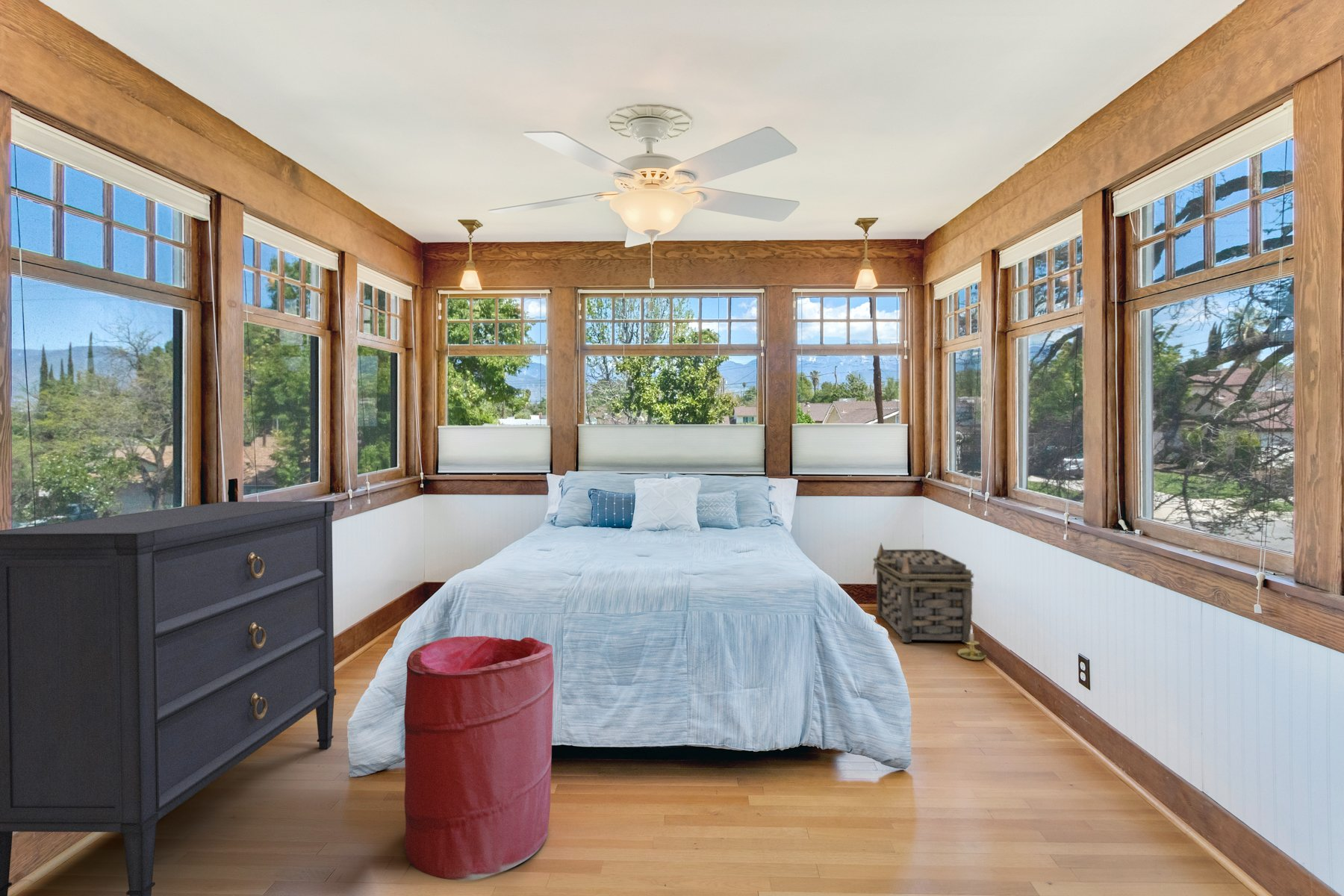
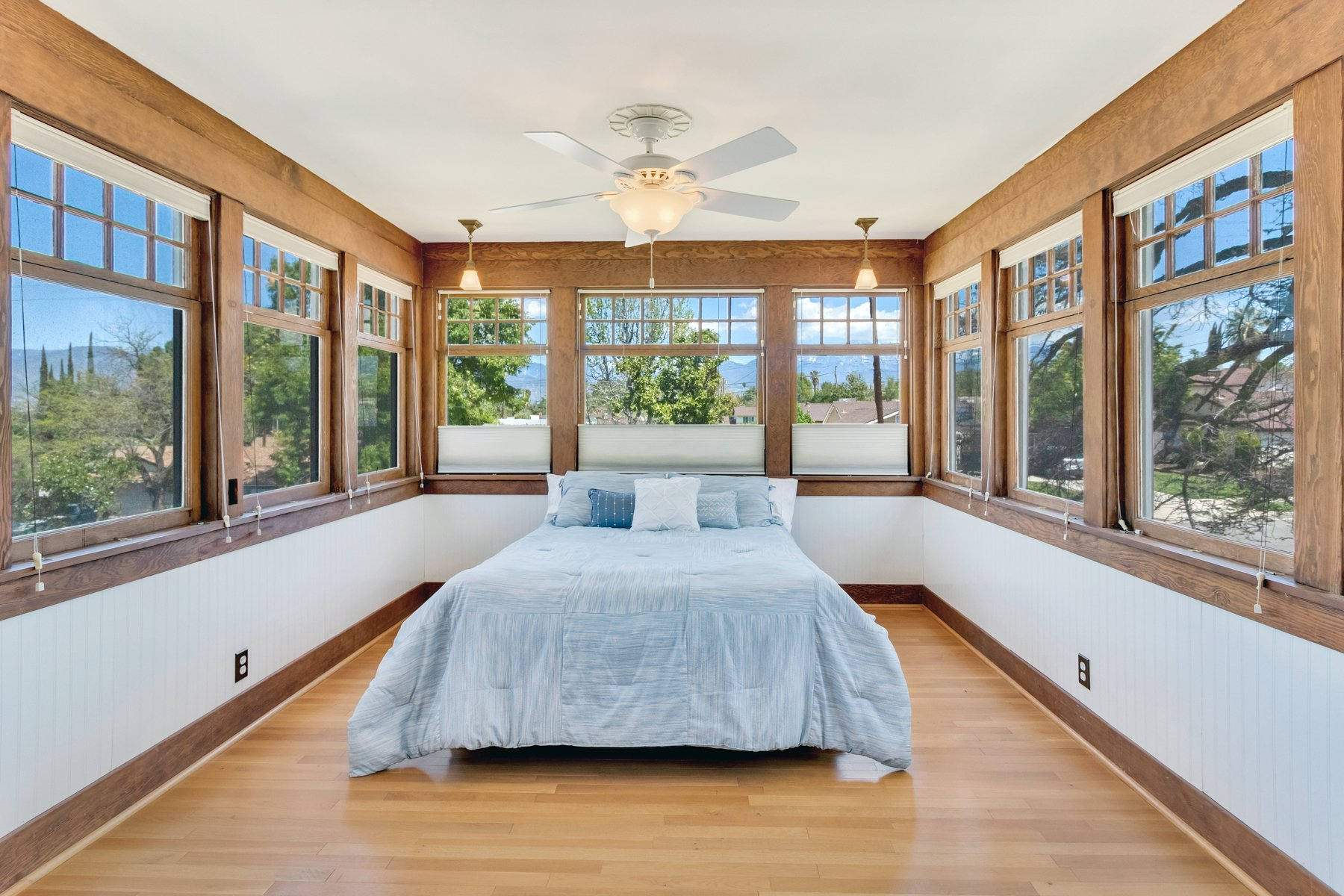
- dresser [0,500,337,896]
- candle holder [956,624,987,661]
- laundry hamper [403,635,555,881]
- basket [872,543,974,643]
